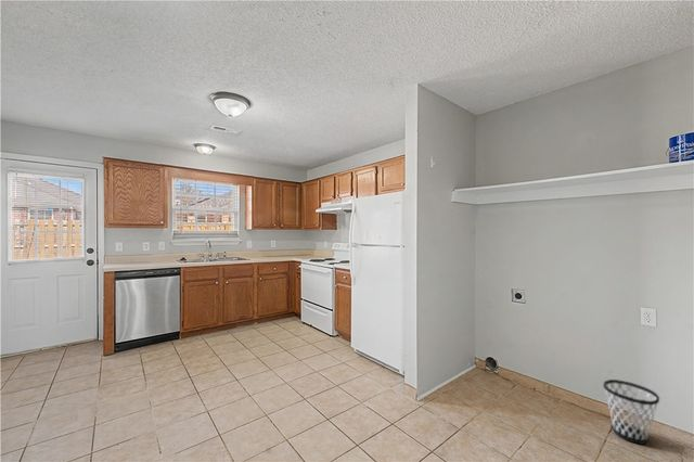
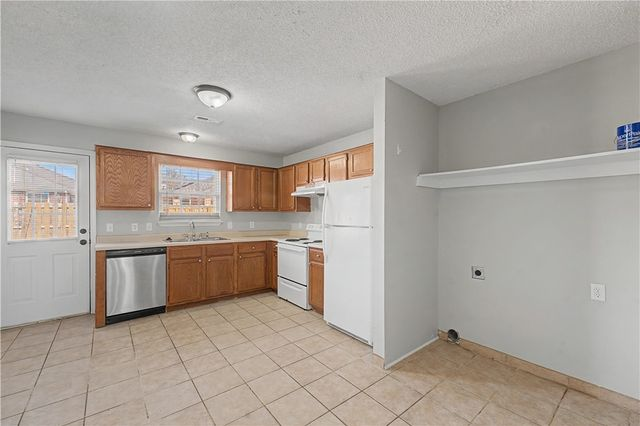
- wastebasket [602,378,660,446]
